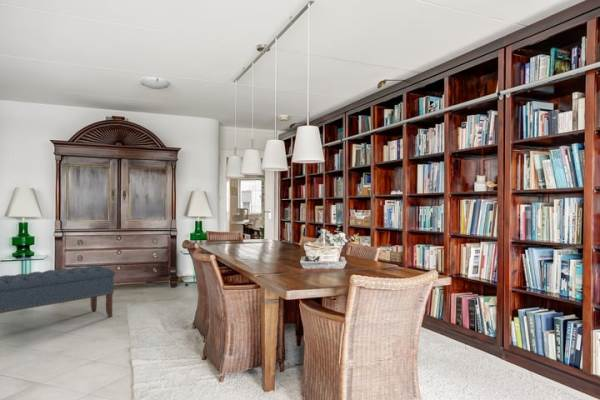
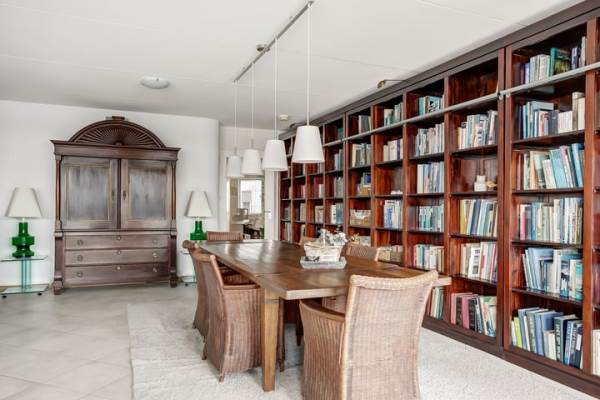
- bench [0,265,116,318]
